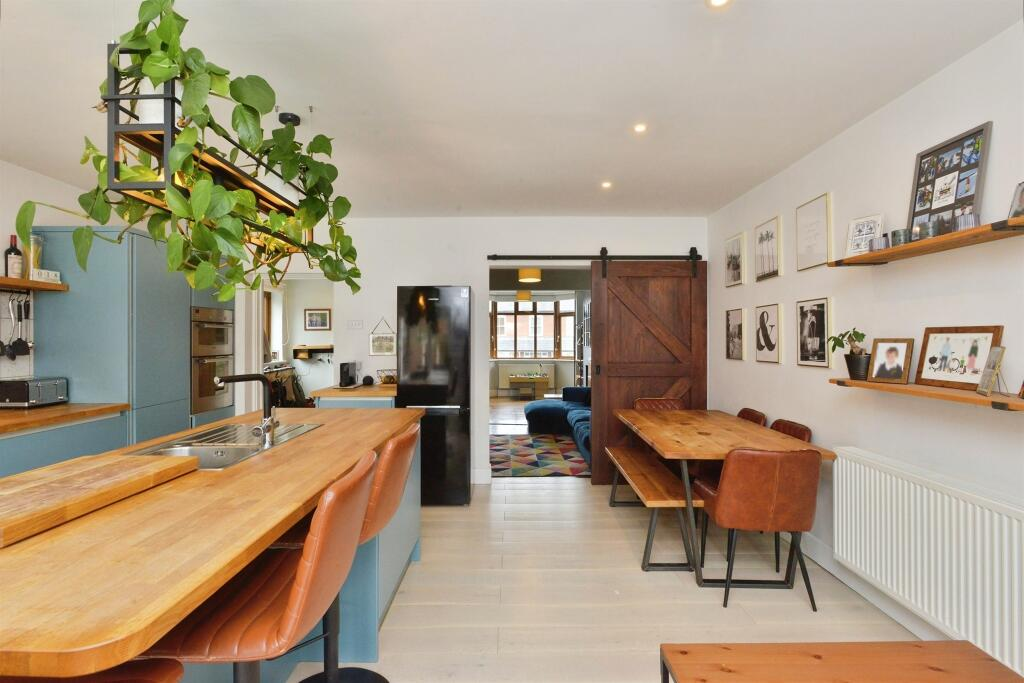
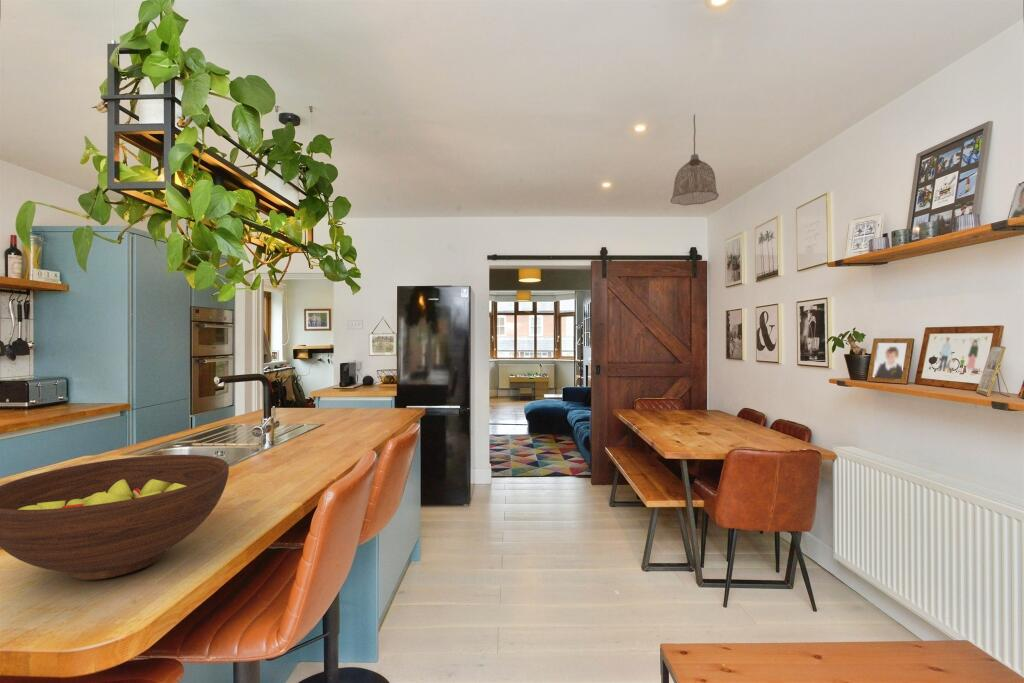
+ fruit bowl [0,454,230,581]
+ pendant lamp [670,114,720,206]
